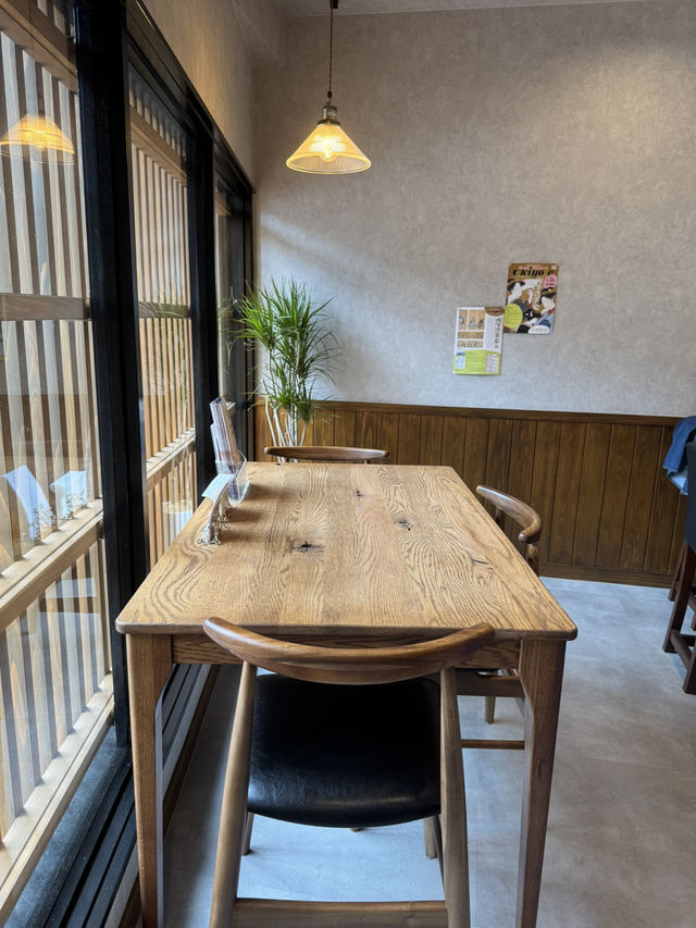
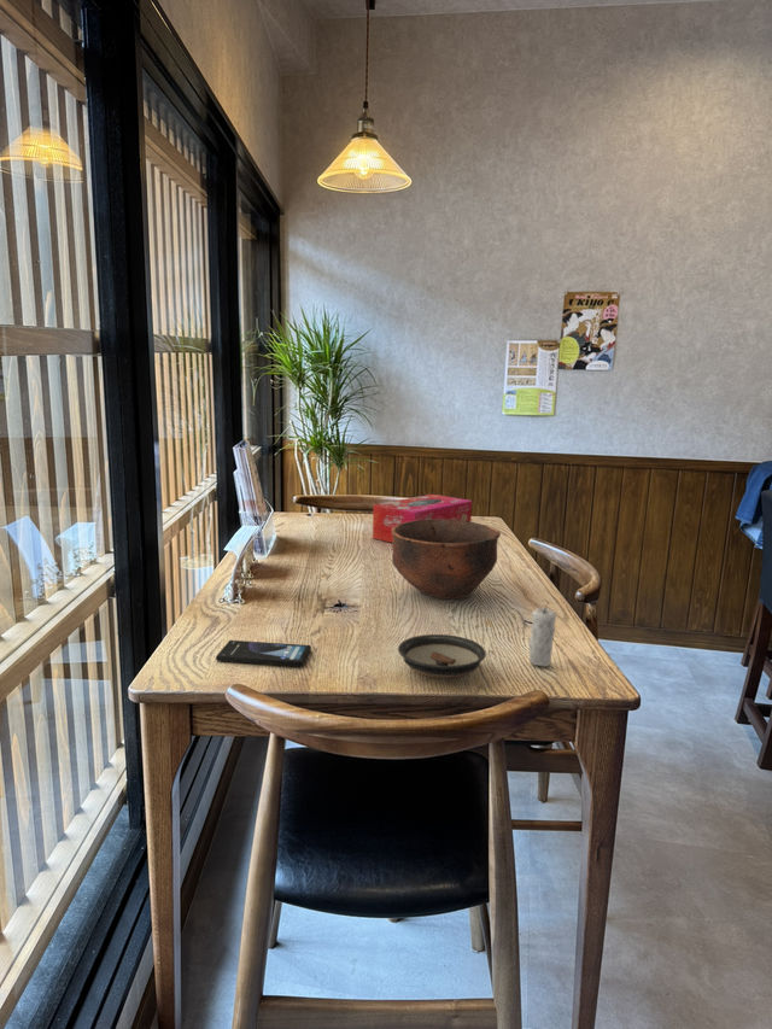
+ tissue box [372,493,473,544]
+ smartphone [215,639,312,667]
+ bowl [391,520,502,600]
+ saucer [397,633,487,679]
+ candle [527,600,557,667]
